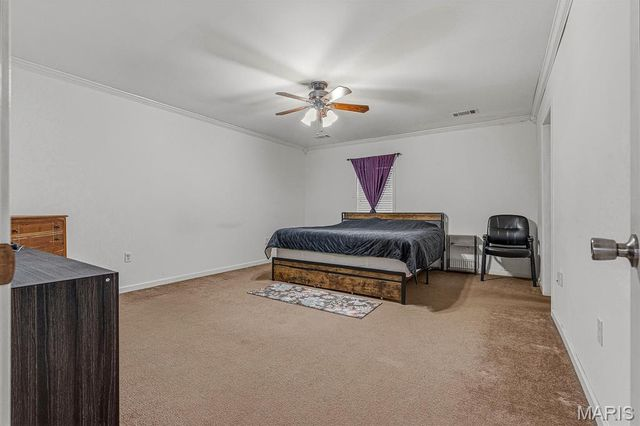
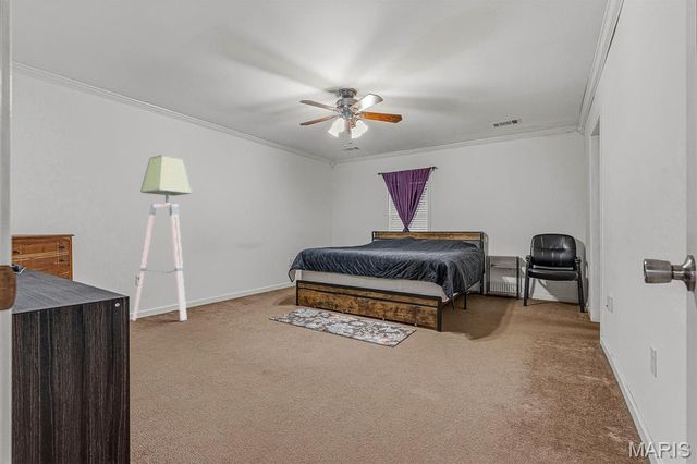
+ floor lamp [132,154,194,322]
